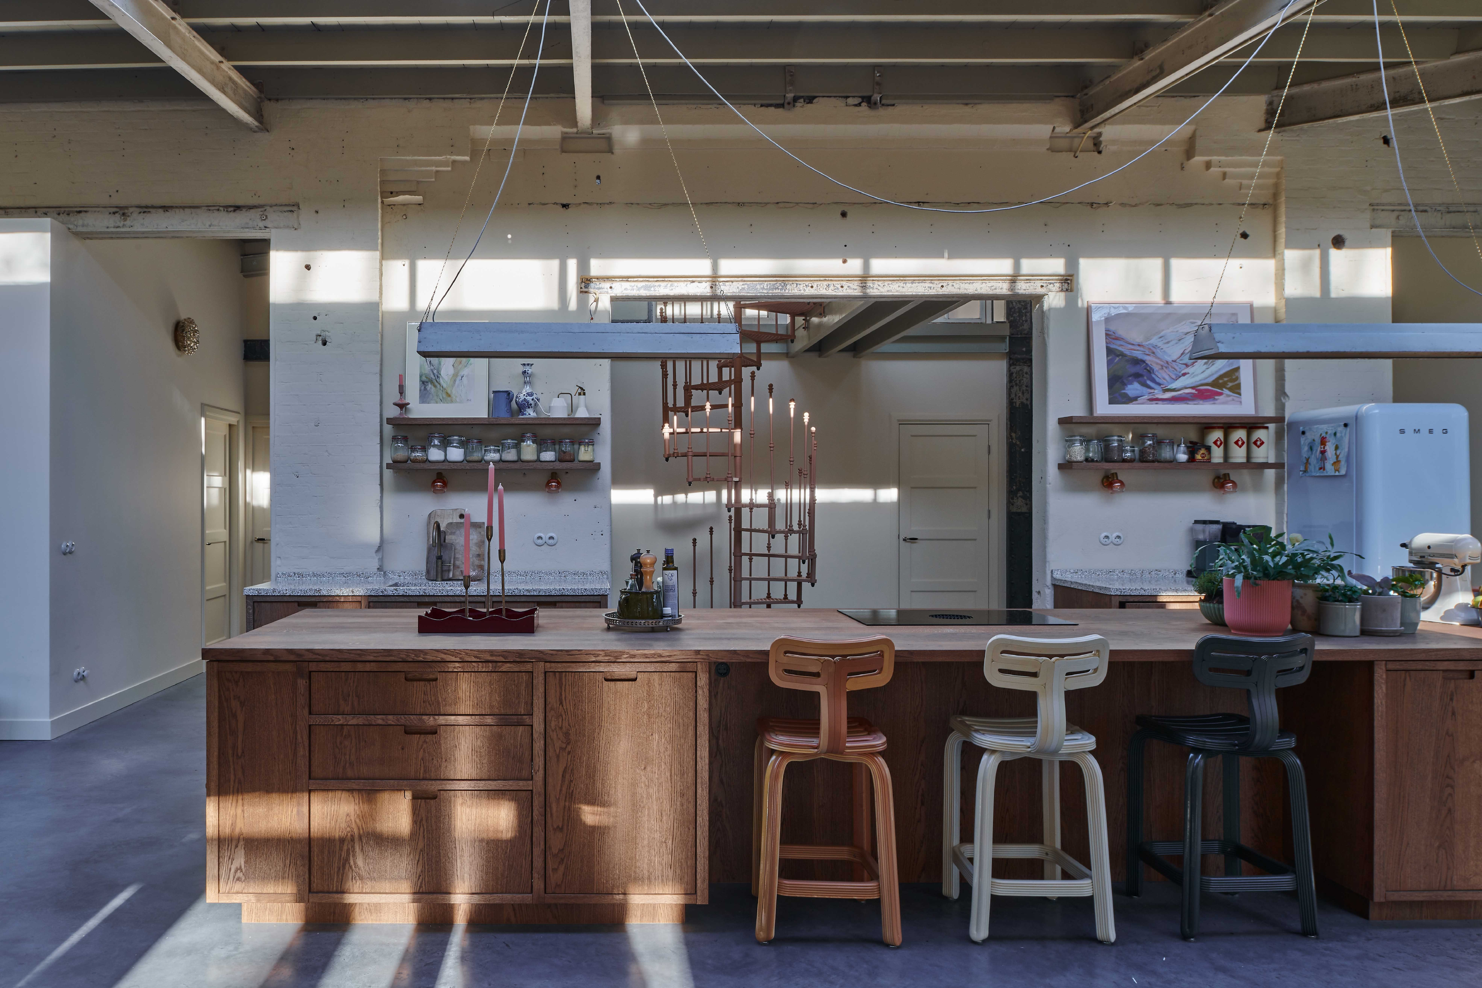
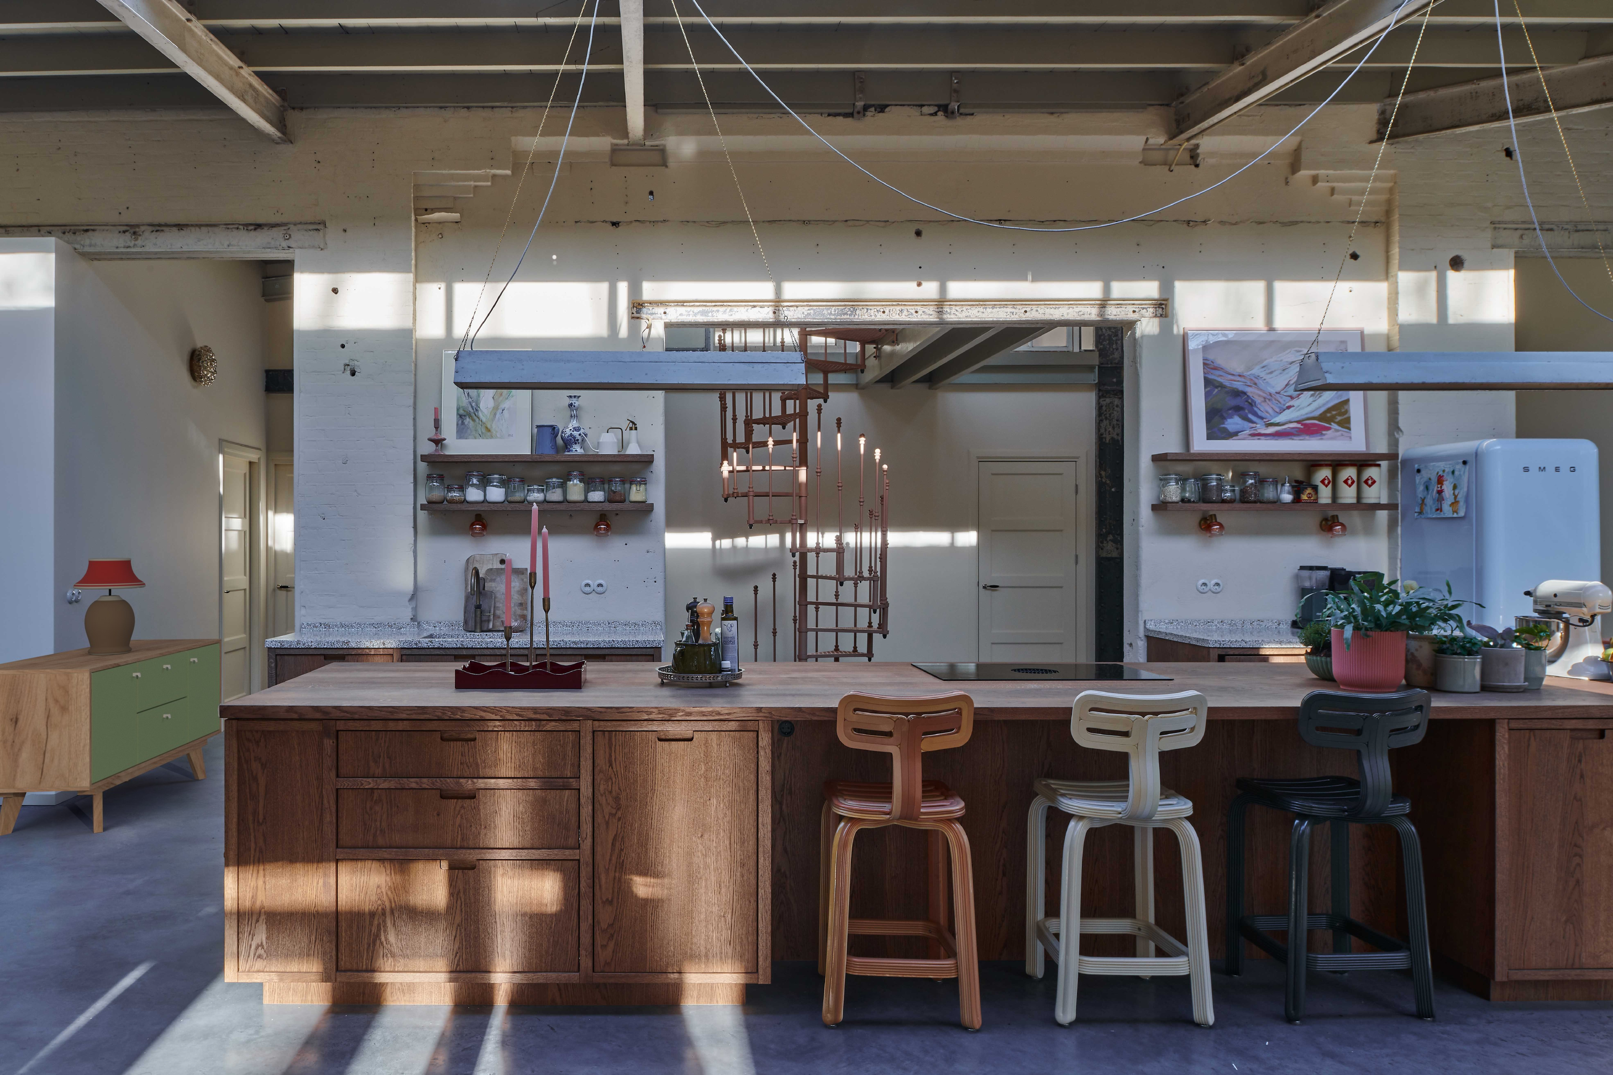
+ table lamp [72,558,146,655]
+ sideboard [0,638,222,836]
